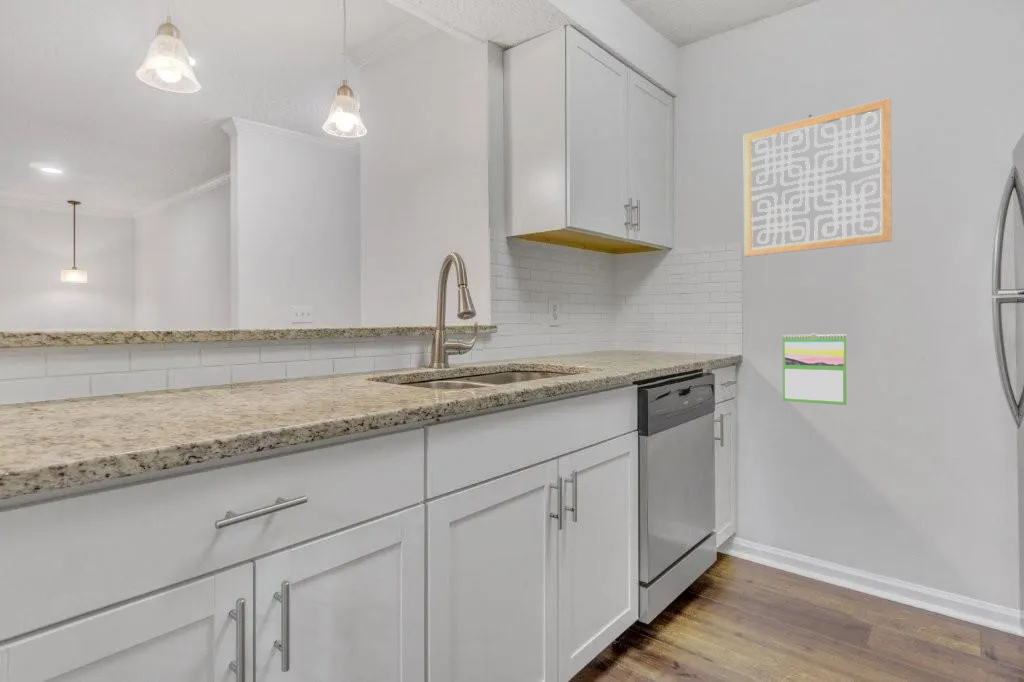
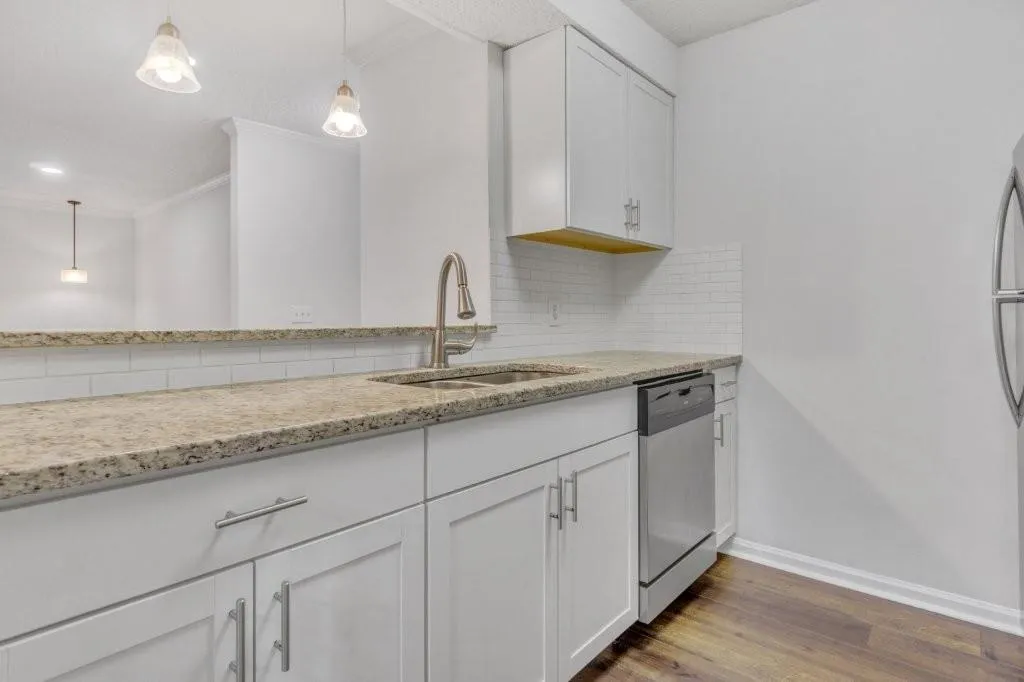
- calendar [782,332,848,406]
- wall art [743,97,893,257]
